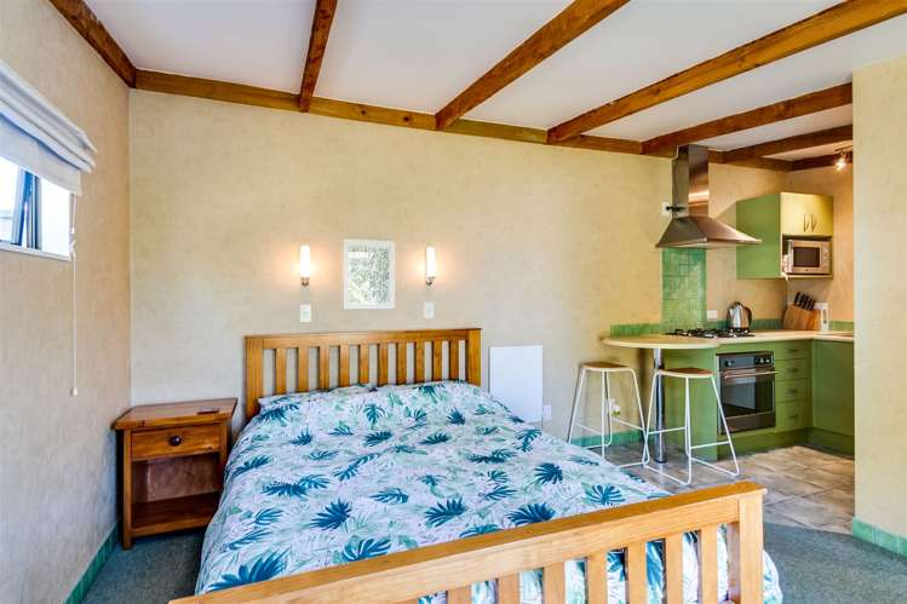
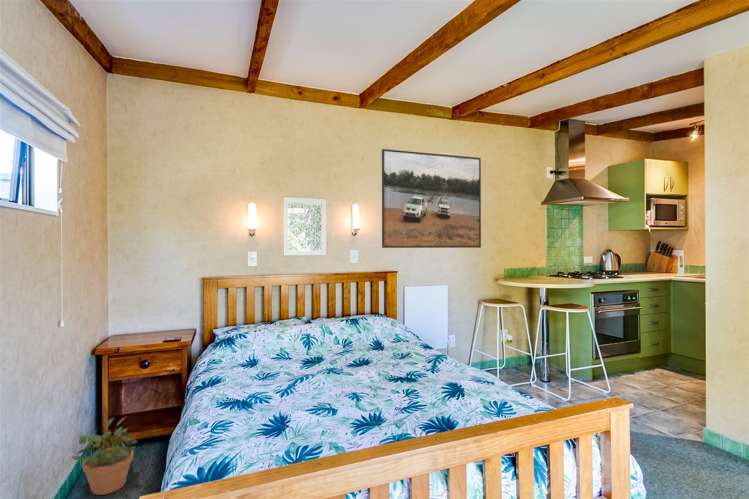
+ potted plant [69,416,138,496]
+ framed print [381,148,482,249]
